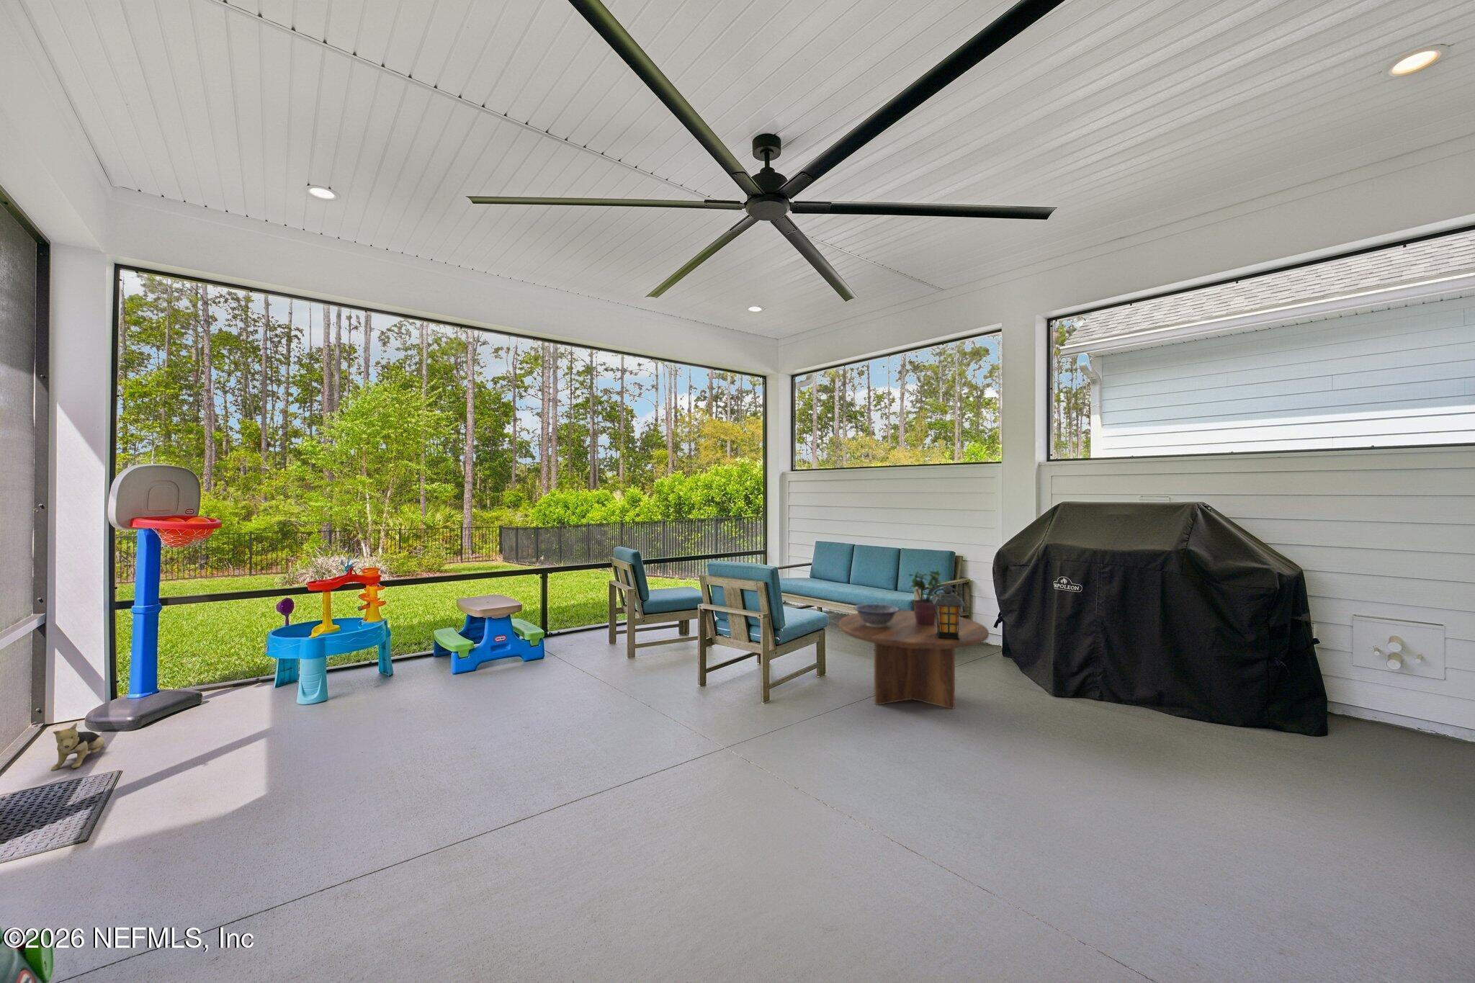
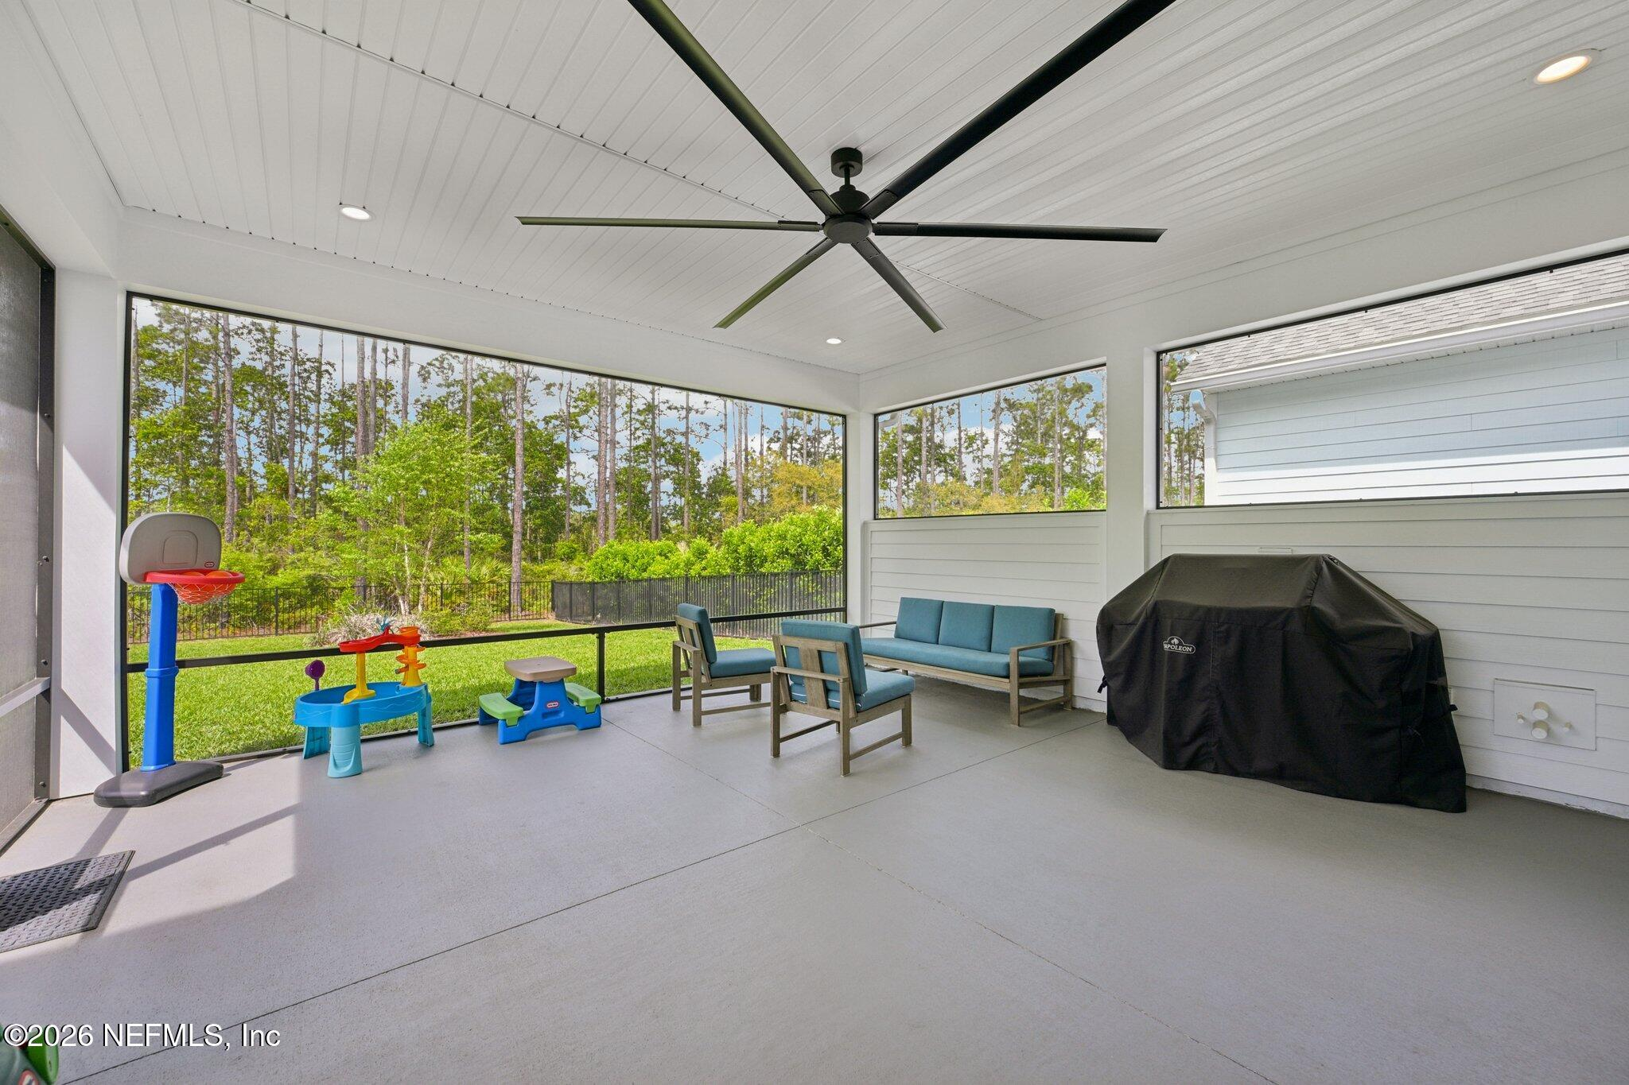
- coffee table [838,609,989,710]
- potted plant [907,569,941,625]
- decorative bowl [853,602,899,628]
- lantern [931,585,966,641]
- plush toy [50,722,106,771]
